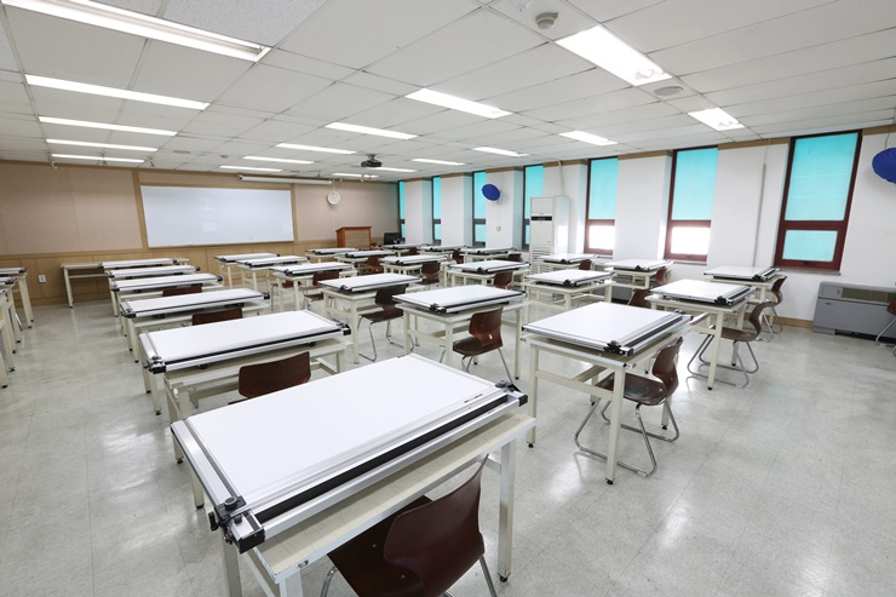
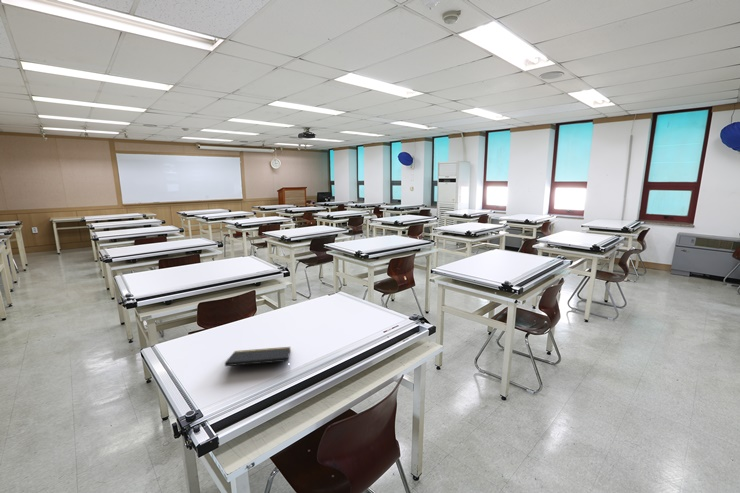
+ notepad [224,346,292,369]
